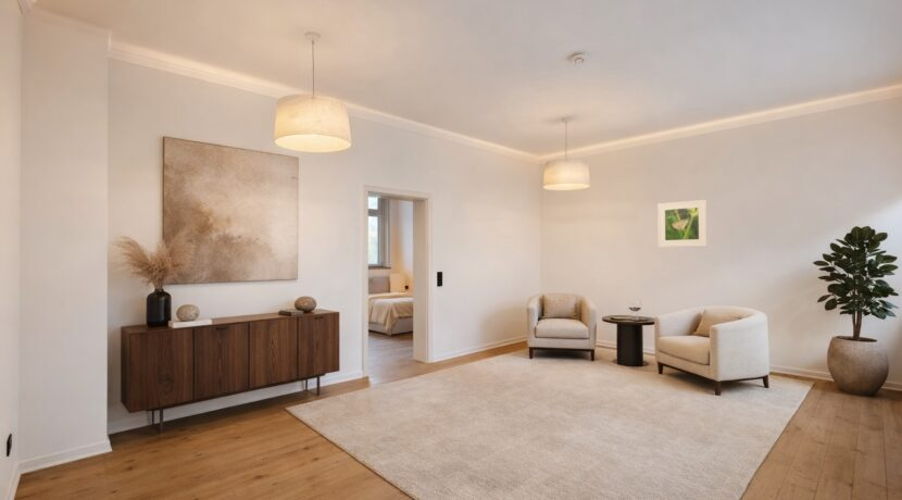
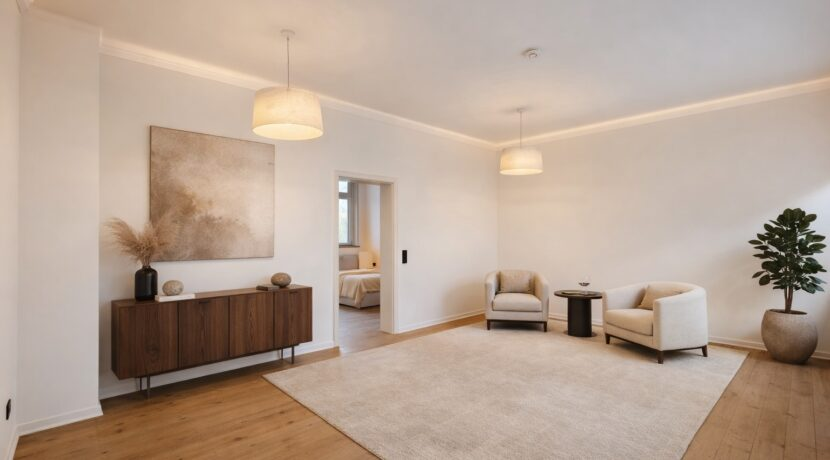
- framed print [656,199,709,248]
